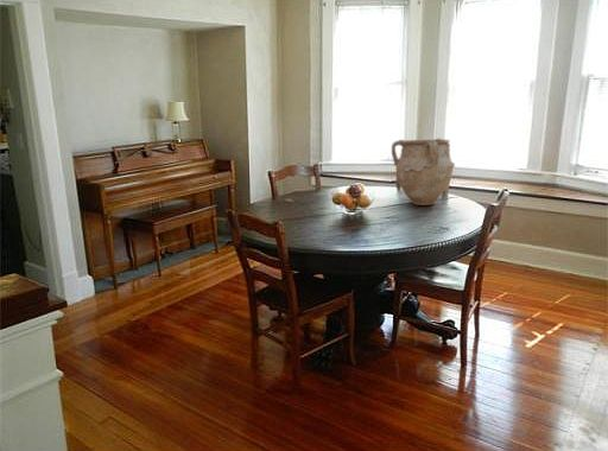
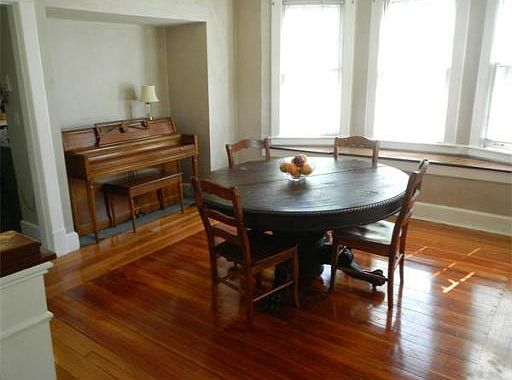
- vase [391,136,456,207]
